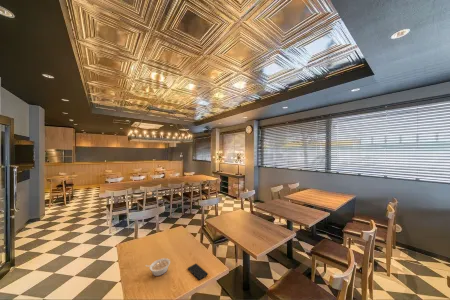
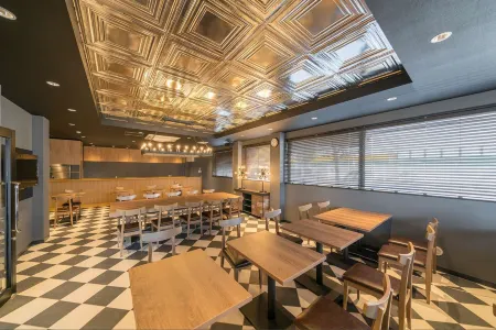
- smartphone [187,263,209,281]
- legume [145,257,171,277]
